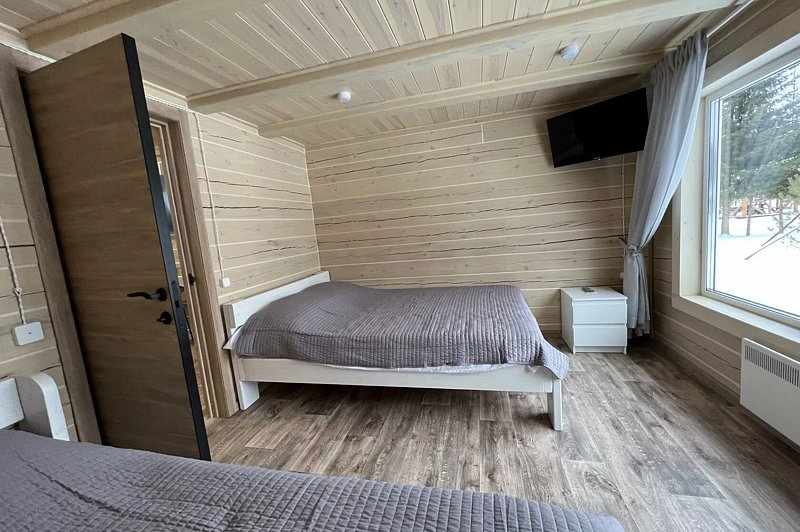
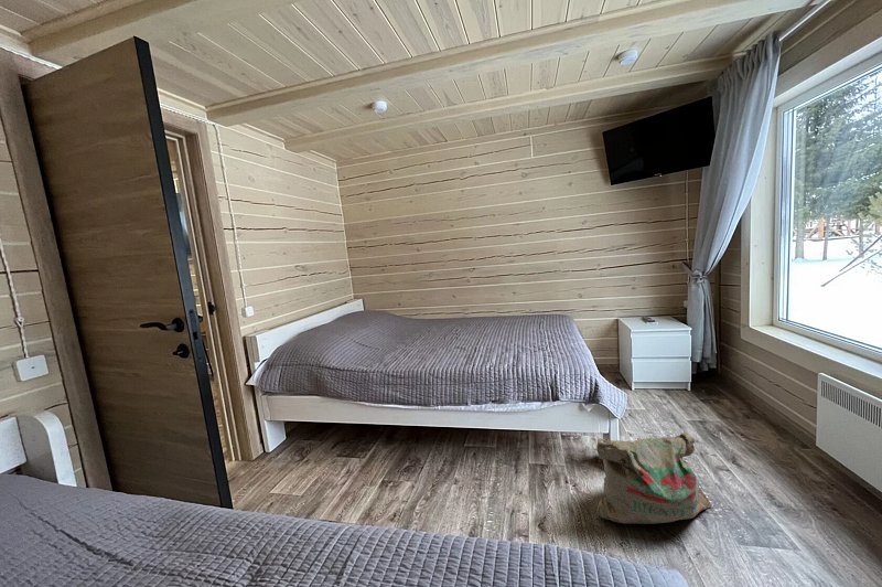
+ bag [595,430,713,525]
